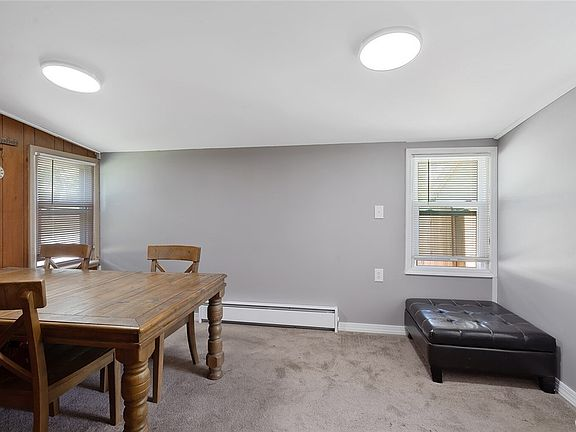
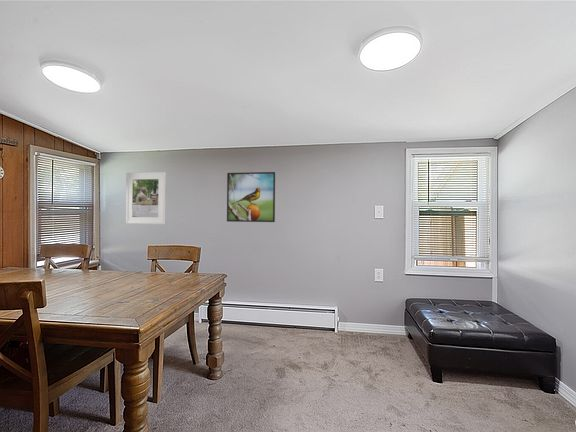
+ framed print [226,171,276,223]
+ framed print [125,171,167,225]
